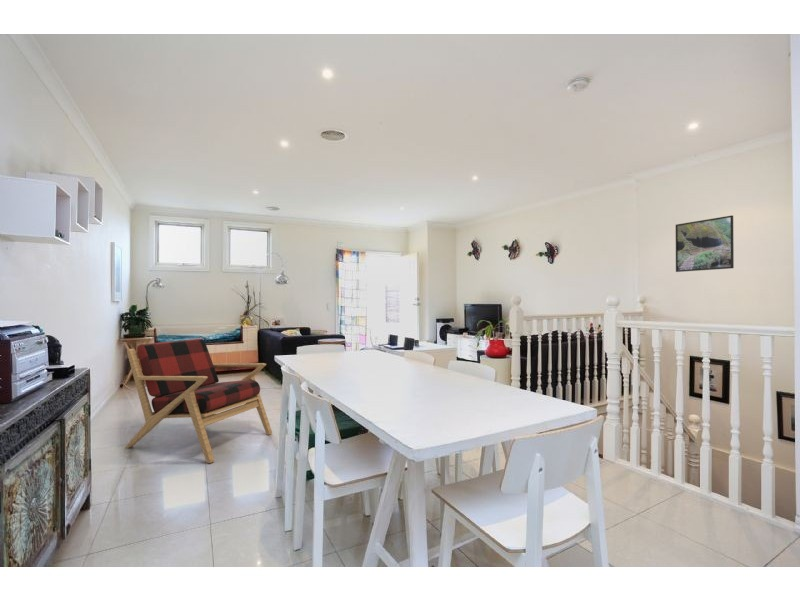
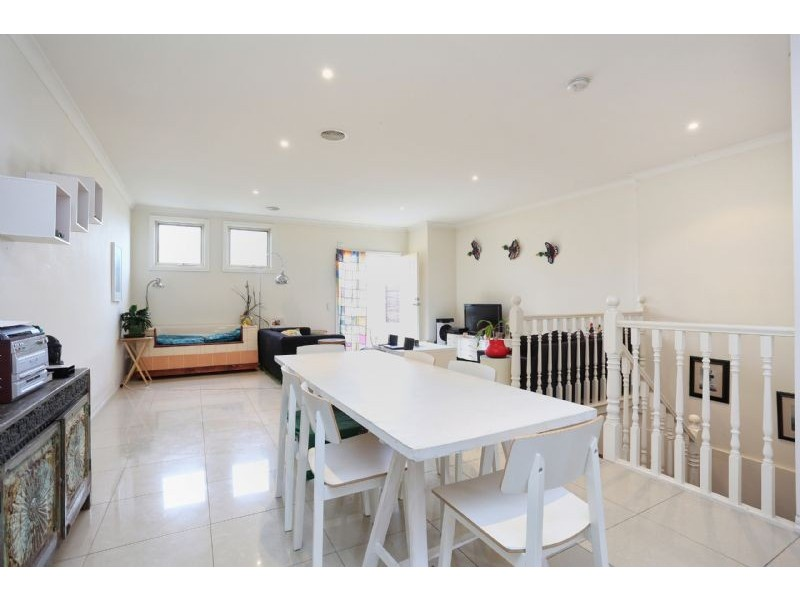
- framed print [675,214,735,273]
- armchair [124,337,273,464]
